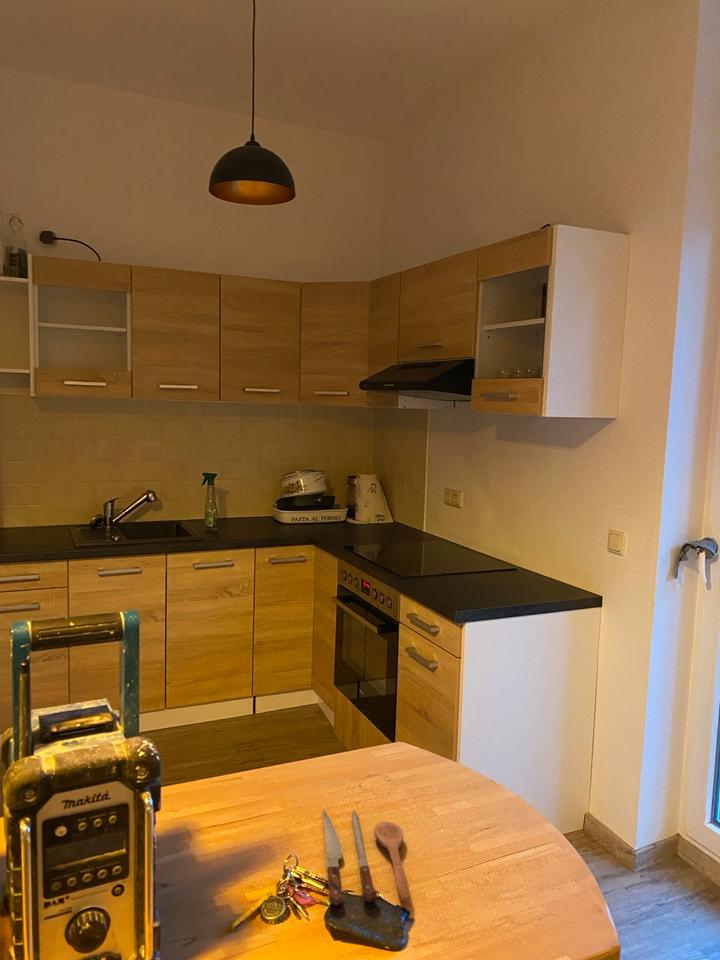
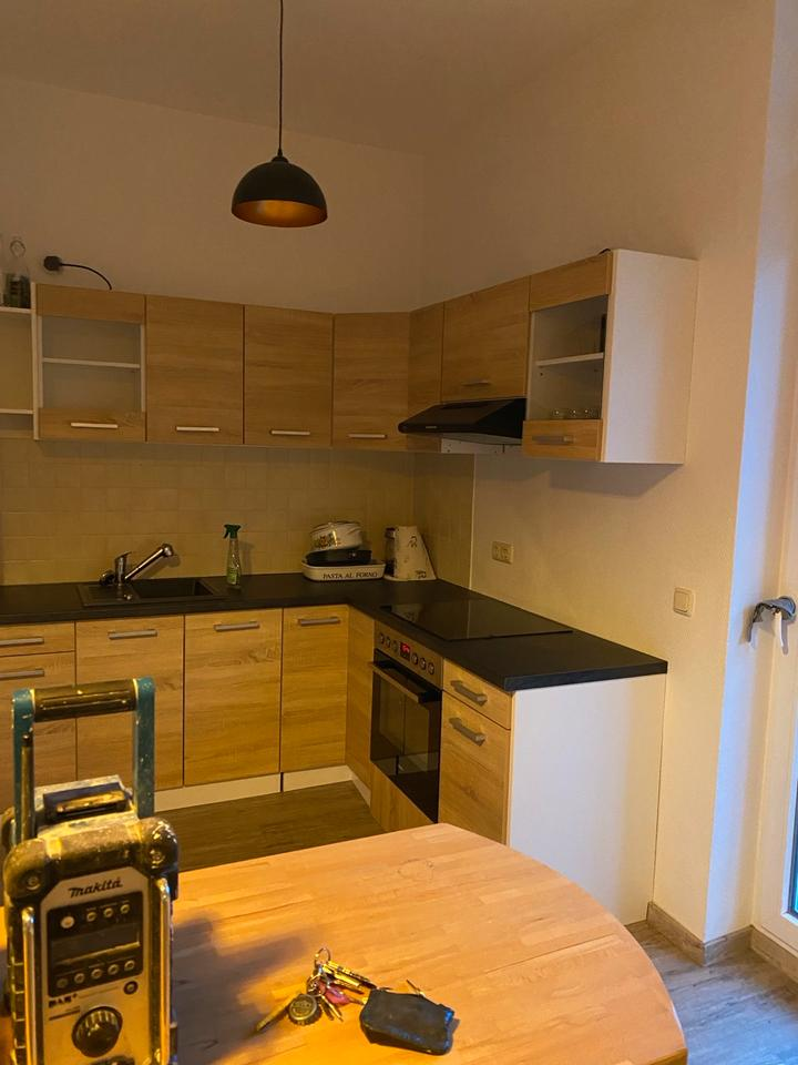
- spoon [322,807,410,906]
